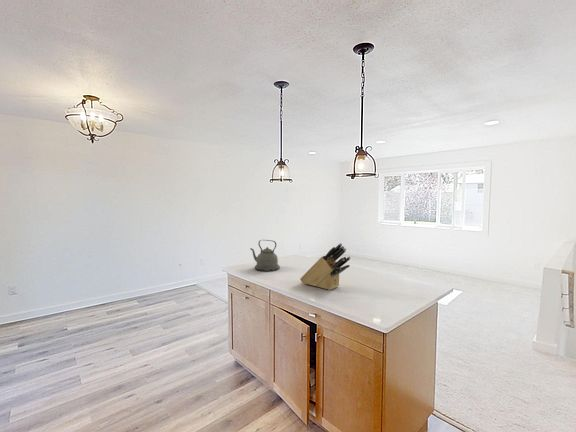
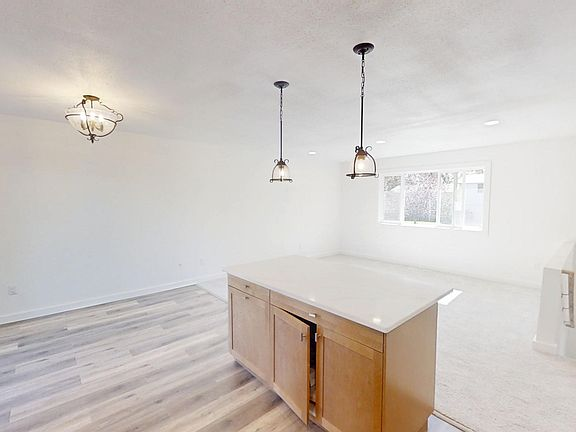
- knife block [299,242,352,291]
- kettle [249,239,281,272]
